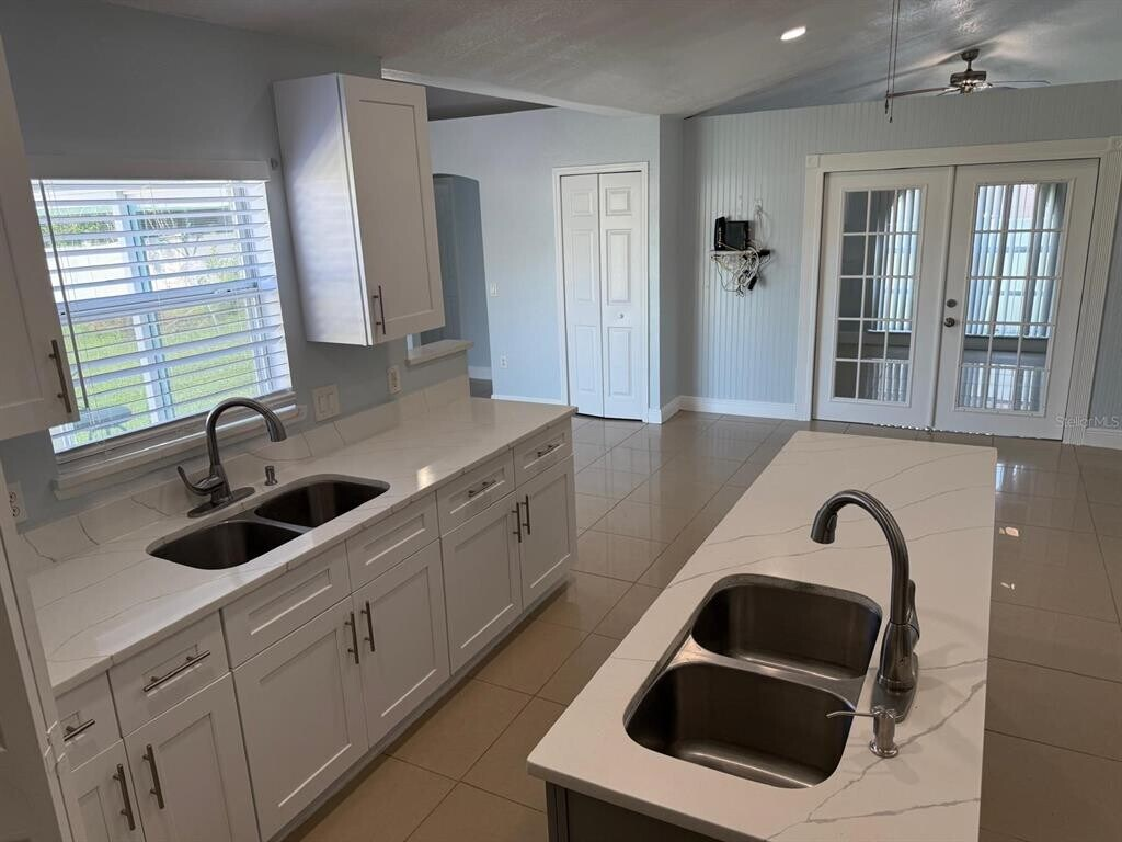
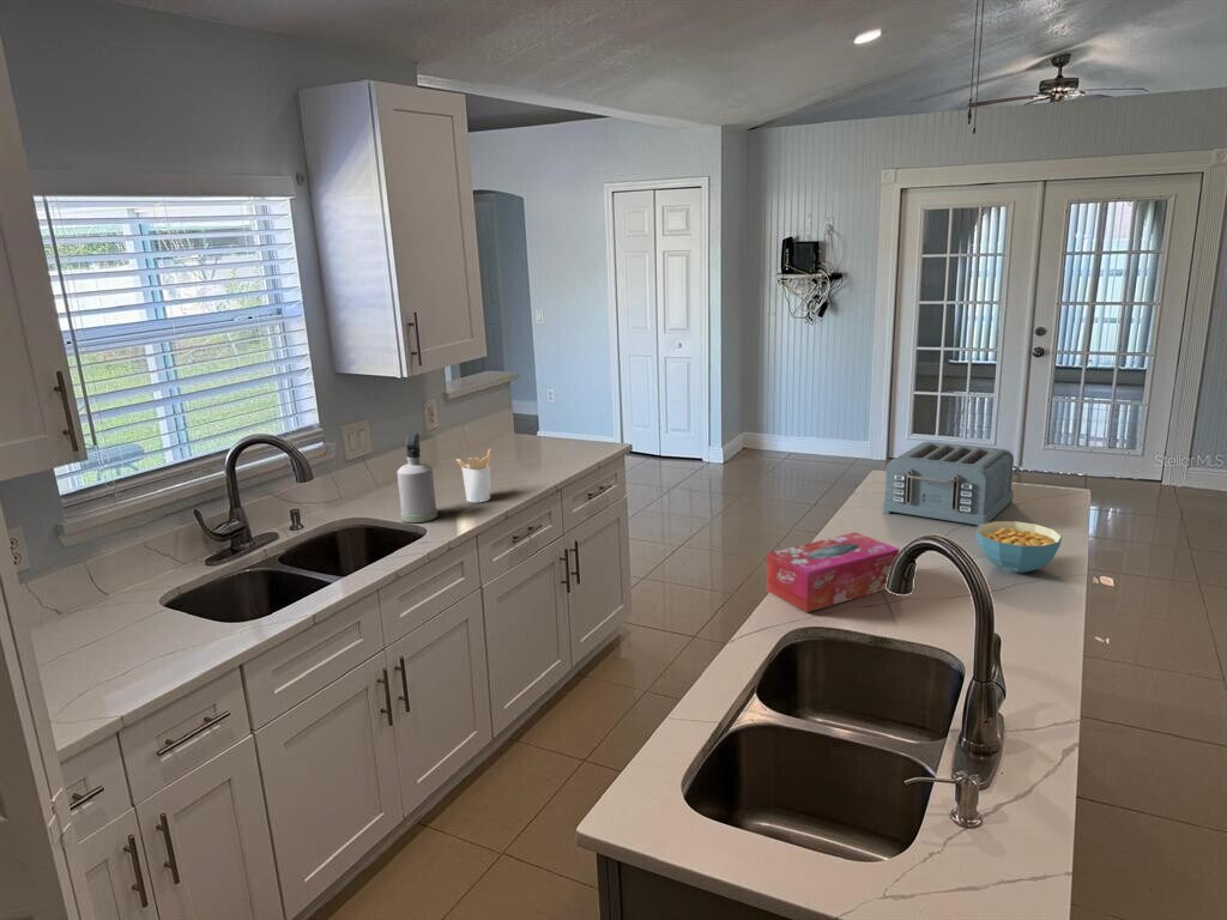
+ cereal bowl [974,520,1063,574]
+ utensil holder [455,447,492,503]
+ spray bottle [397,431,439,523]
+ toaster [882,441,1015,528]
+ tissue box [766,531,900,613]
